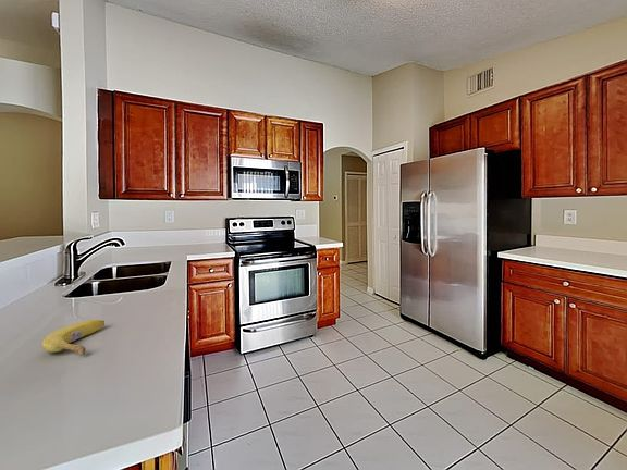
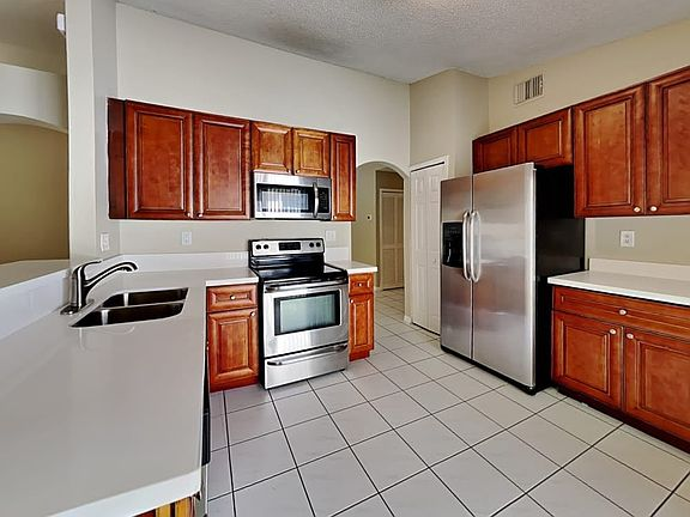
- fruit [40,319,106,357]
